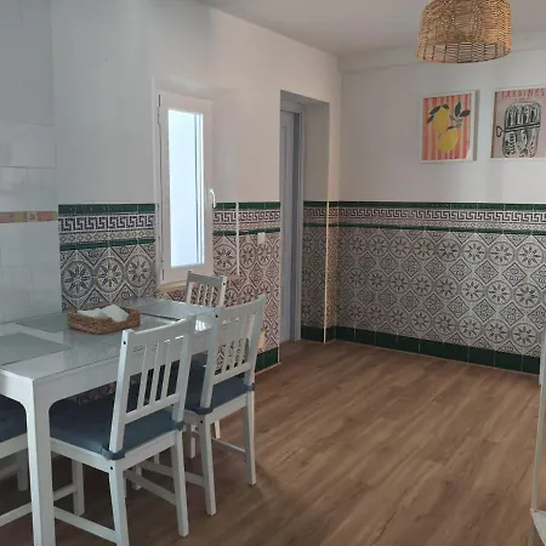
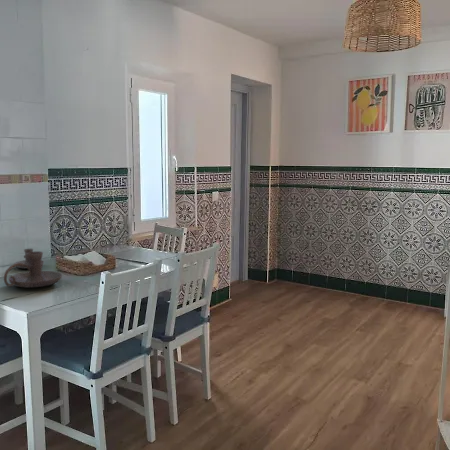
+ candle holder [3,250,63,289]
+ candle holder [13,248,45,269]
